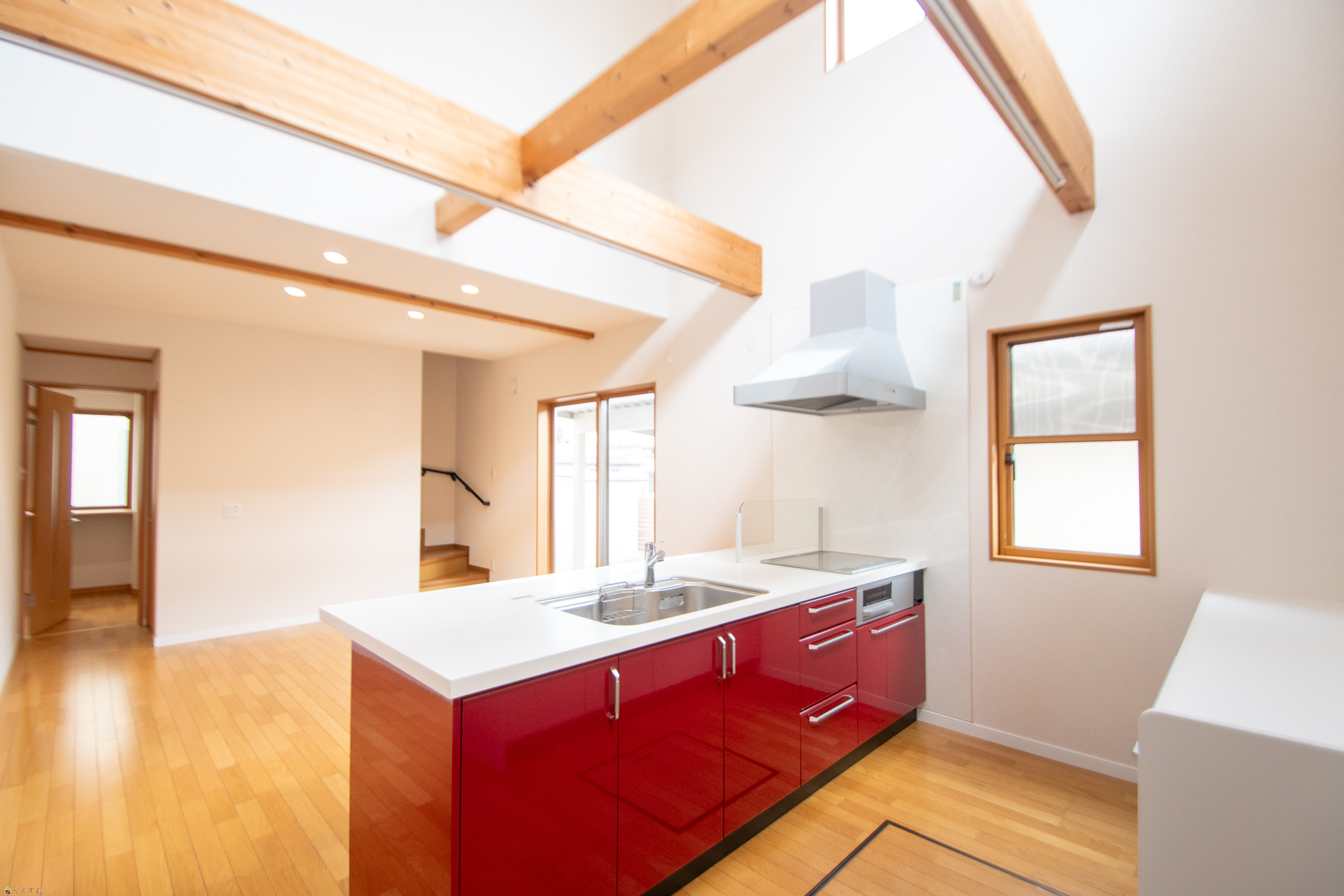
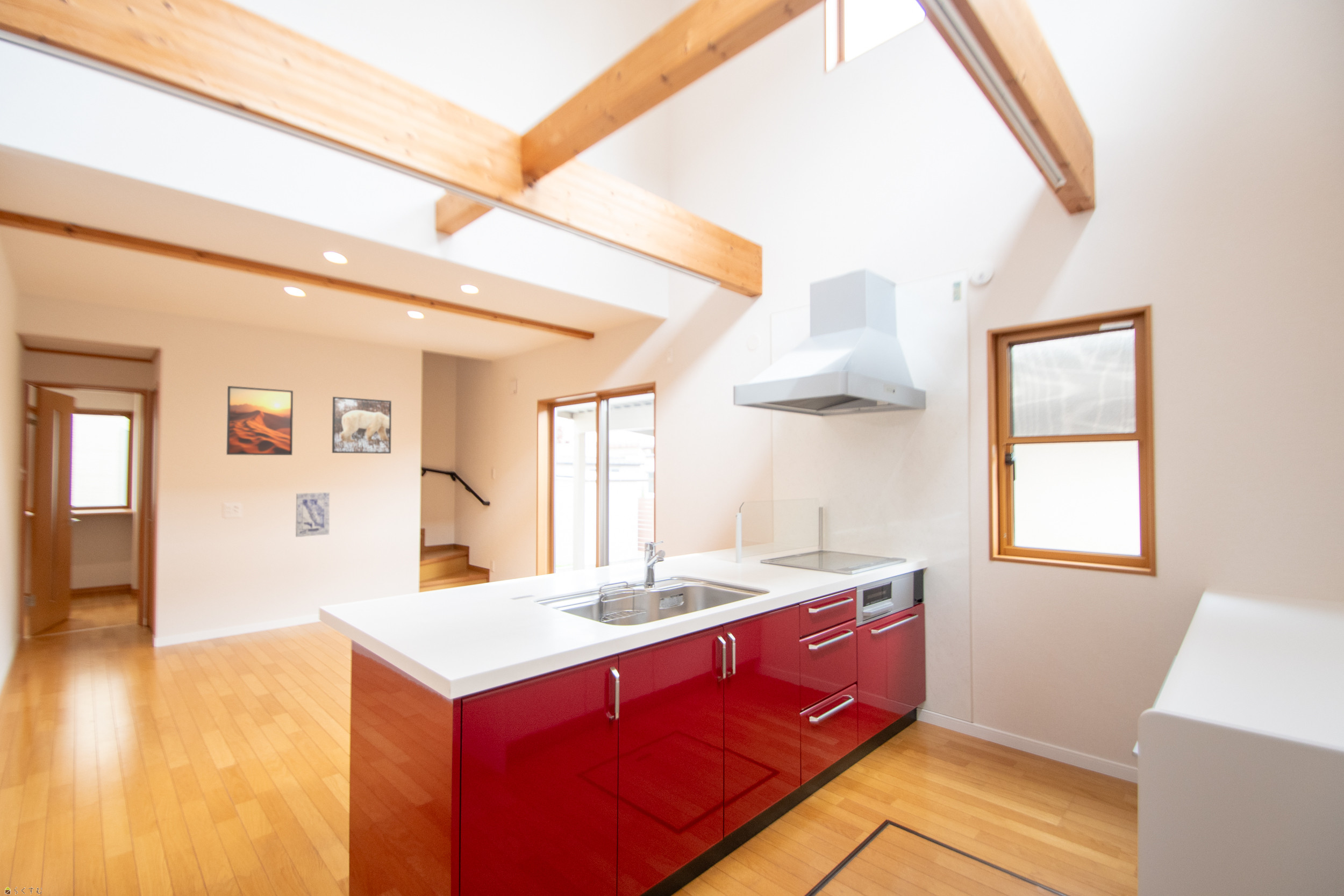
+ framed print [332,396,392,454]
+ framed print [226,385,294,456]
+ wall art [295,492,330,537]
